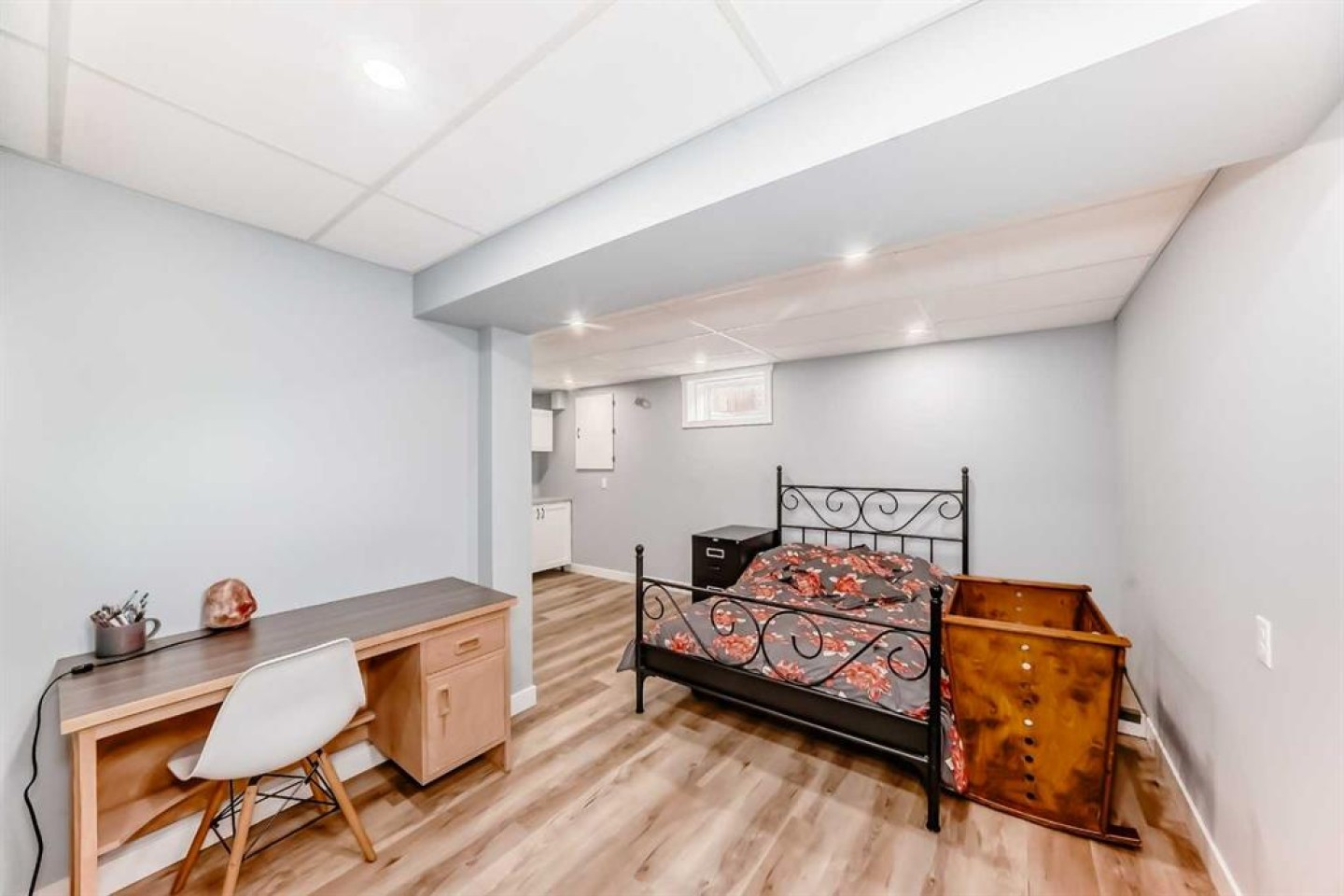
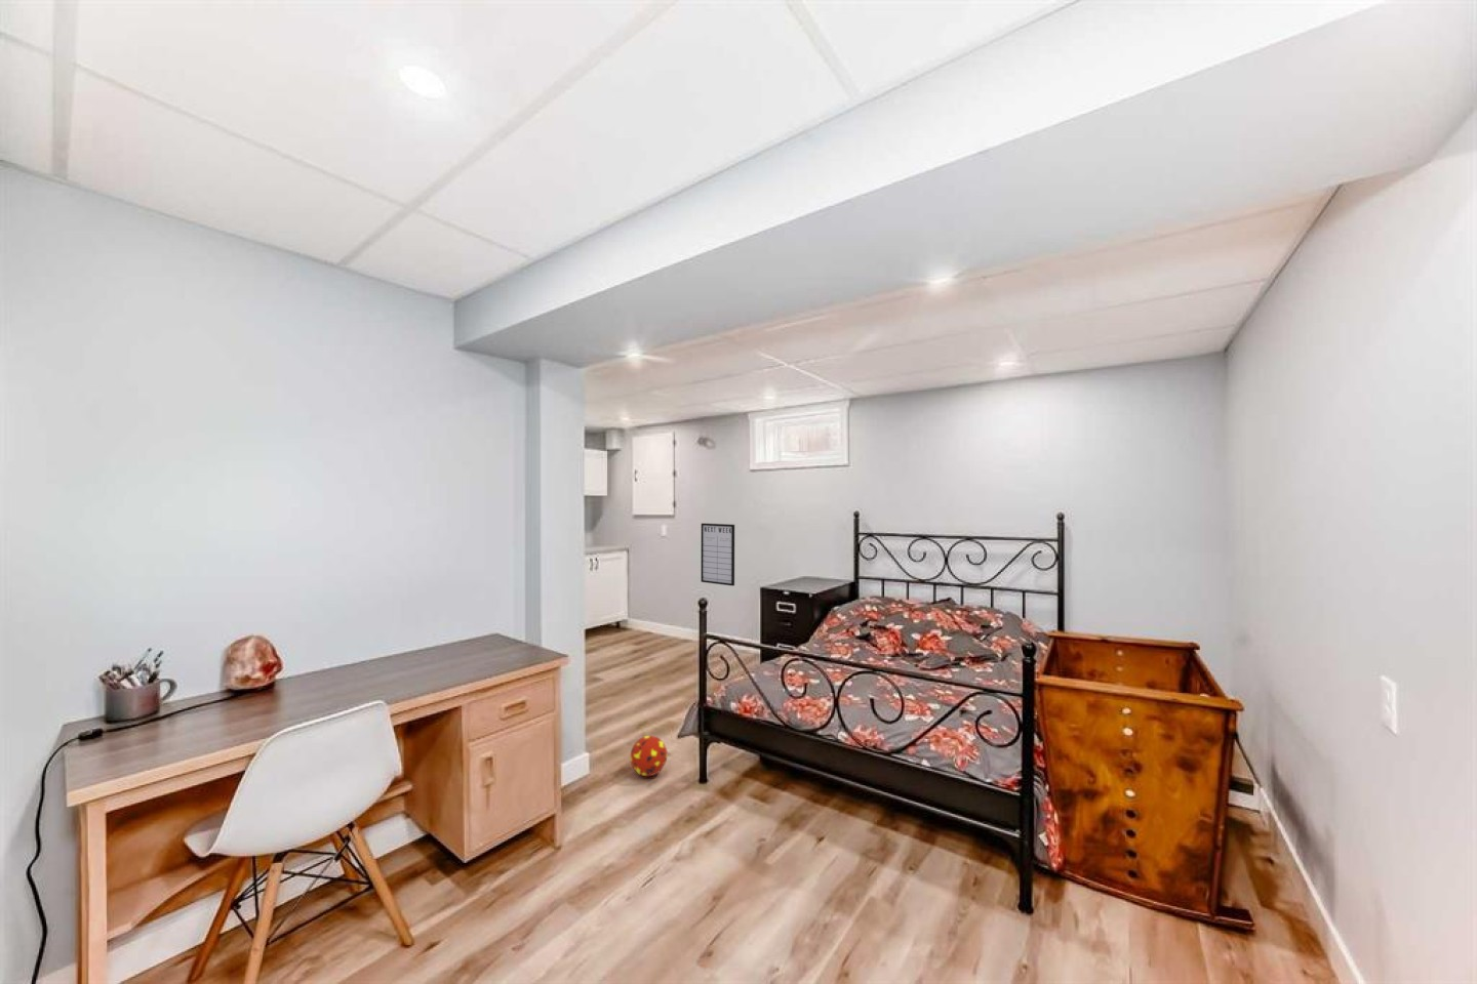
+ writing board [700,522,735,588]
+ ball [629,735,669,776]
